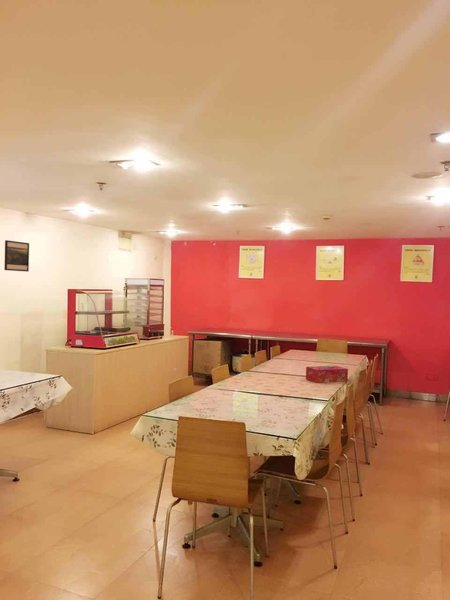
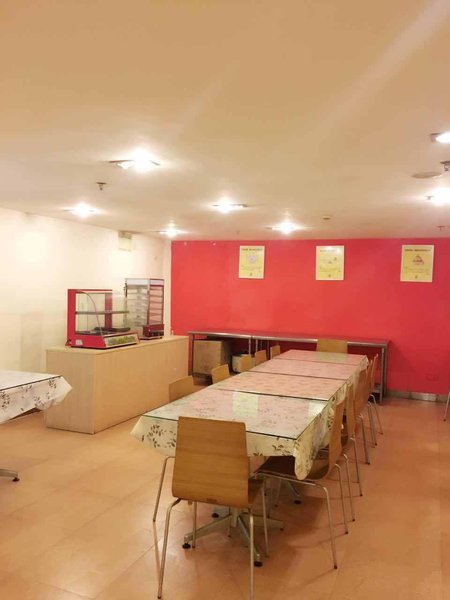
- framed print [4,239,30,273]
- tissue box [305,365,349,384]
